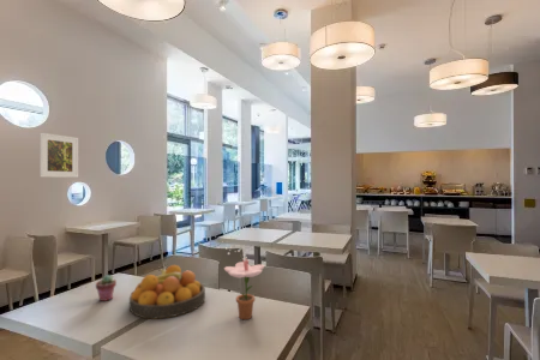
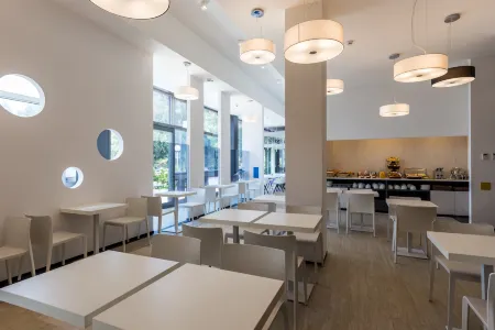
- fruit bowl [128,264,206,319]
- flower [221,240,265,320]
- potted succulent [95,274,118,302]
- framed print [38,132,79,179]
